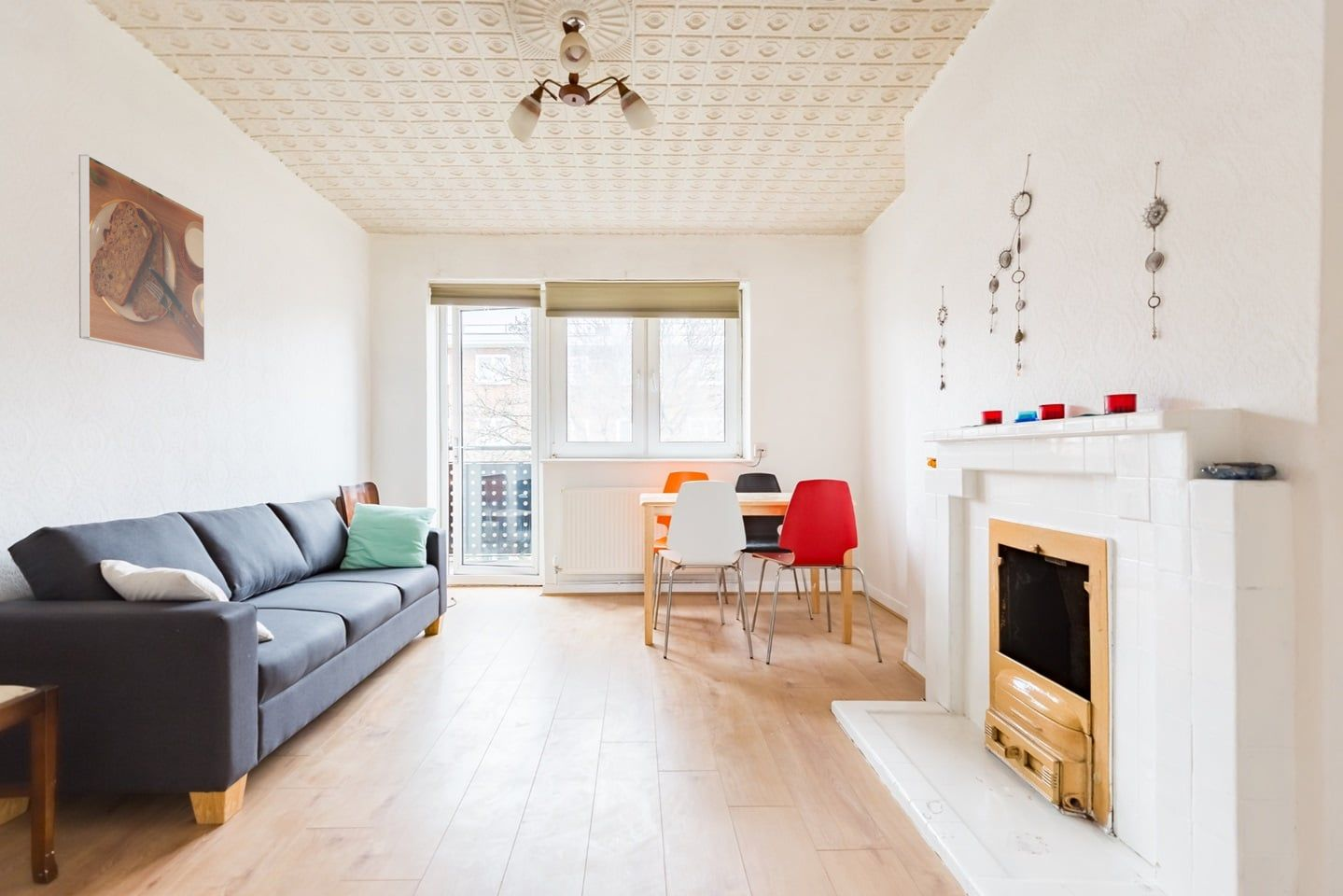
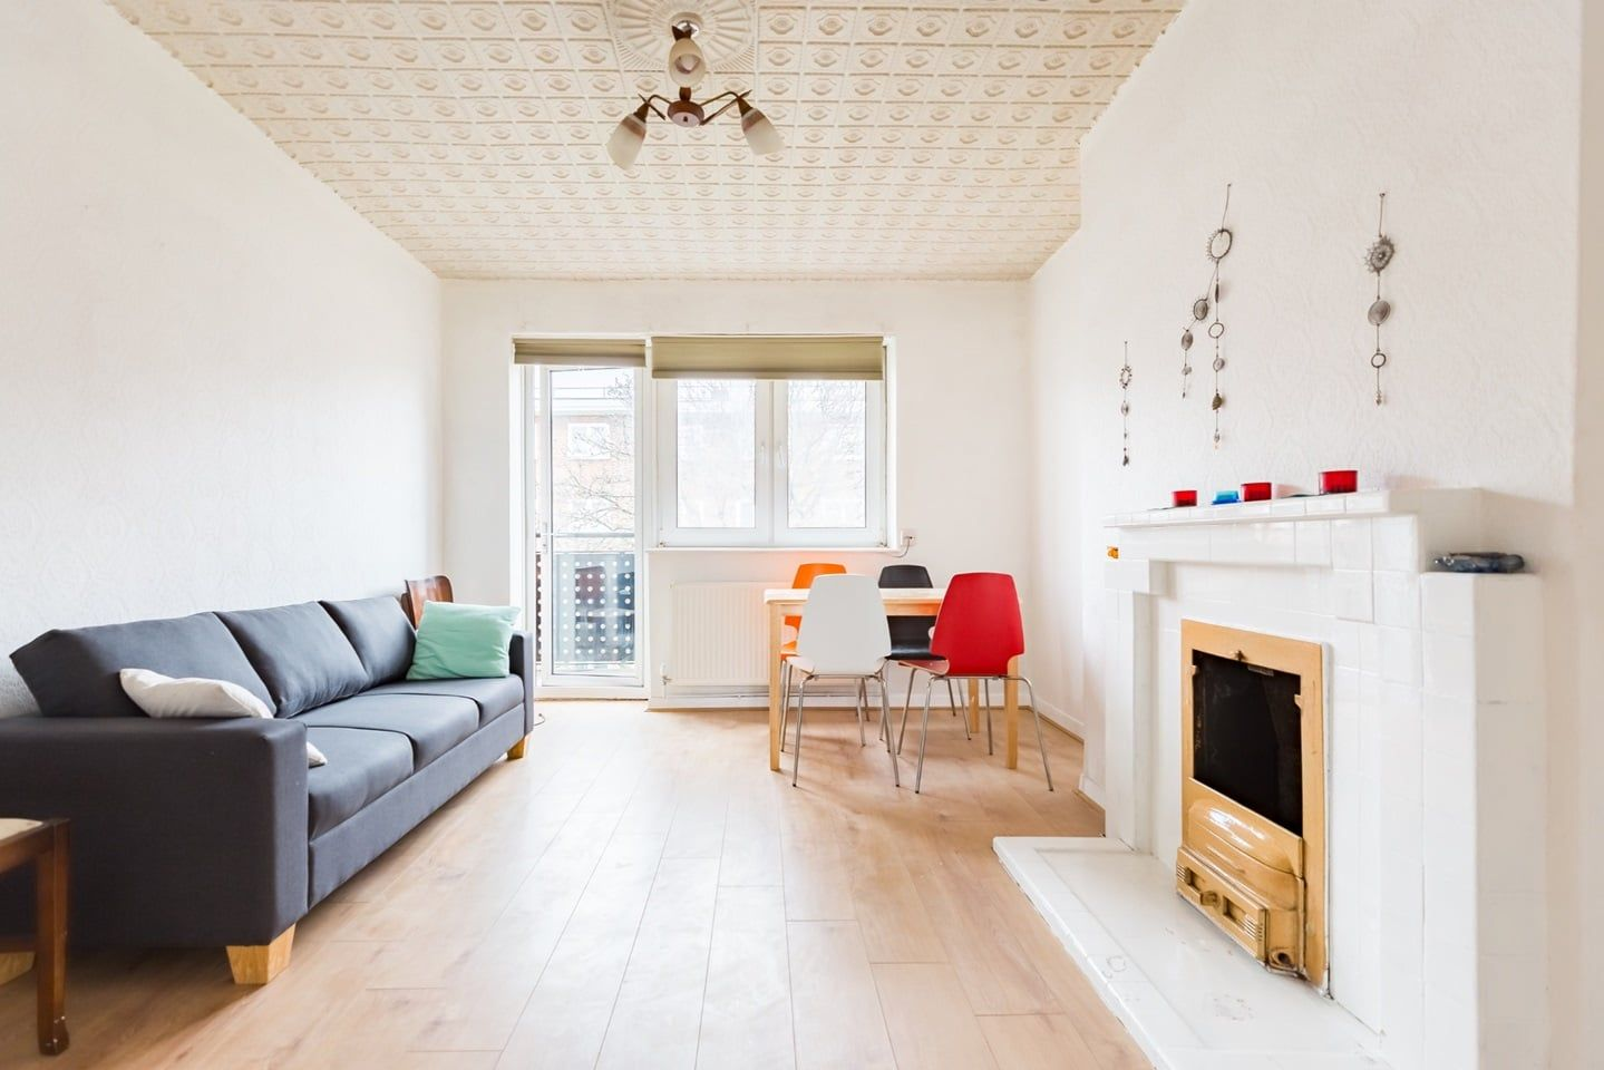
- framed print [78,154,205,362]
